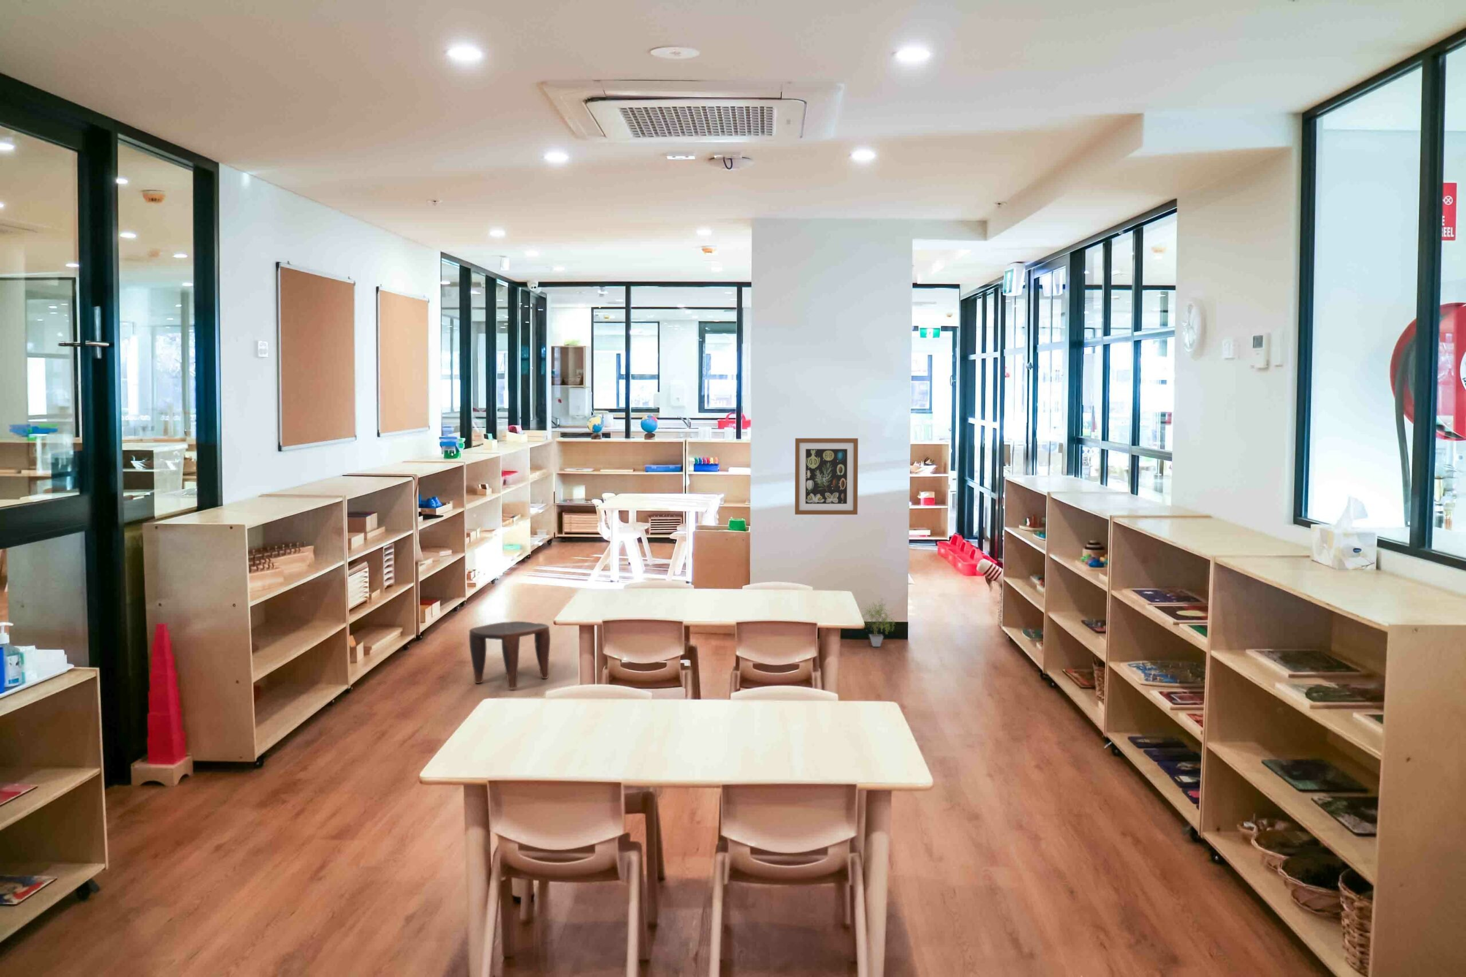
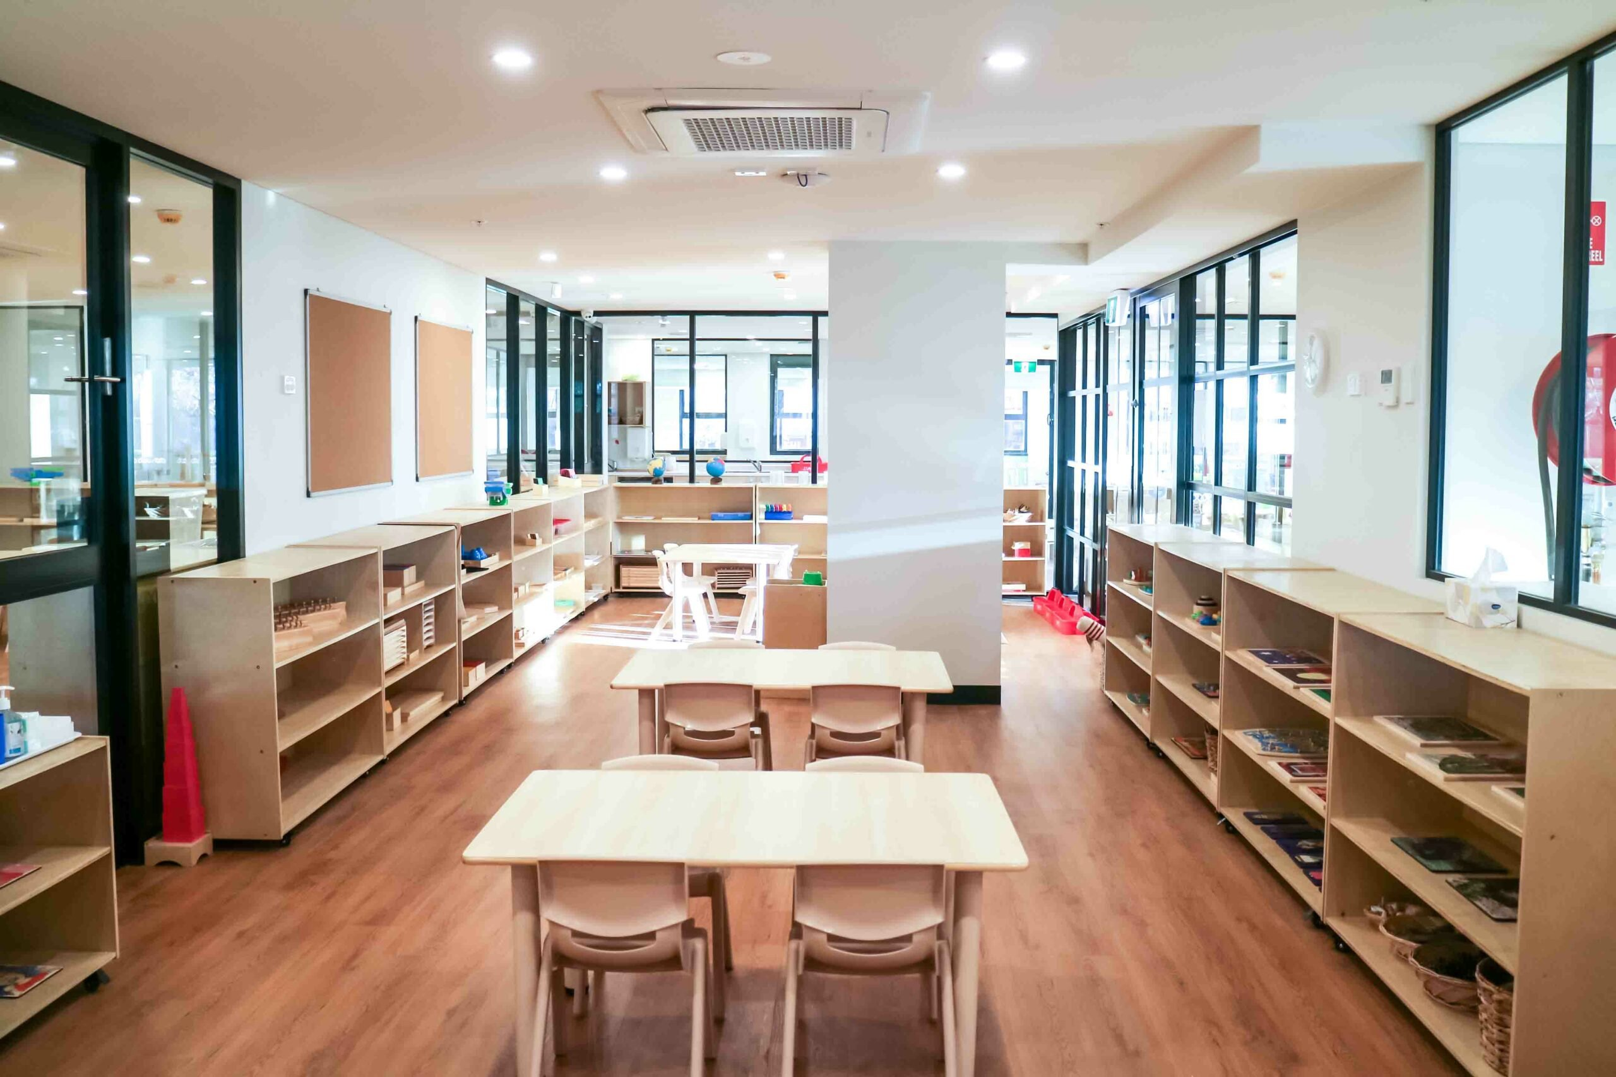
- stool [468,622,551,690]
- wall art [794,438,858,515]
- potted plant [861,599,898,648]
